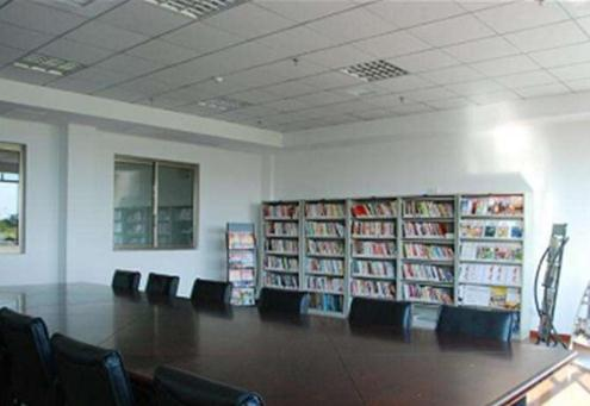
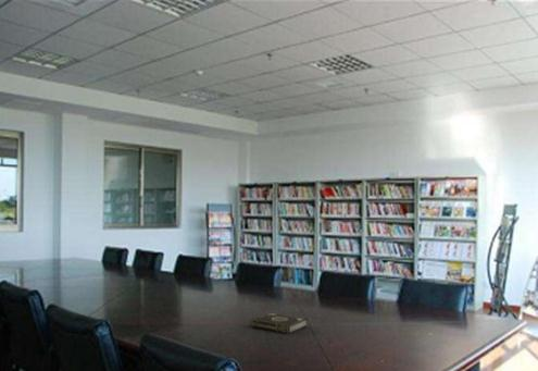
+ book [249,311,308,335]
